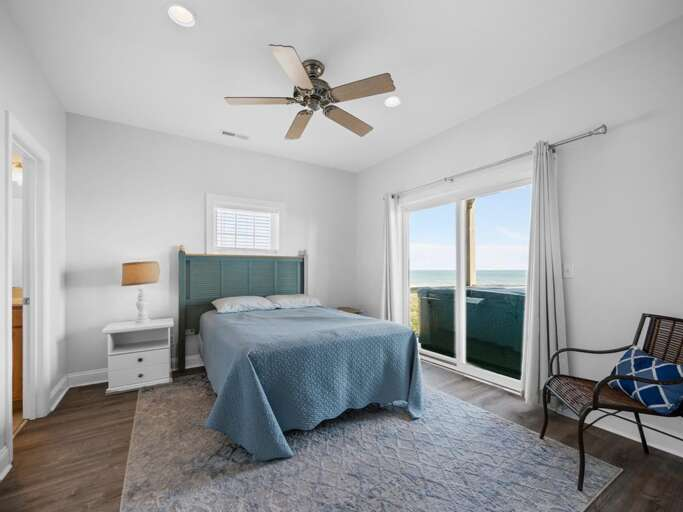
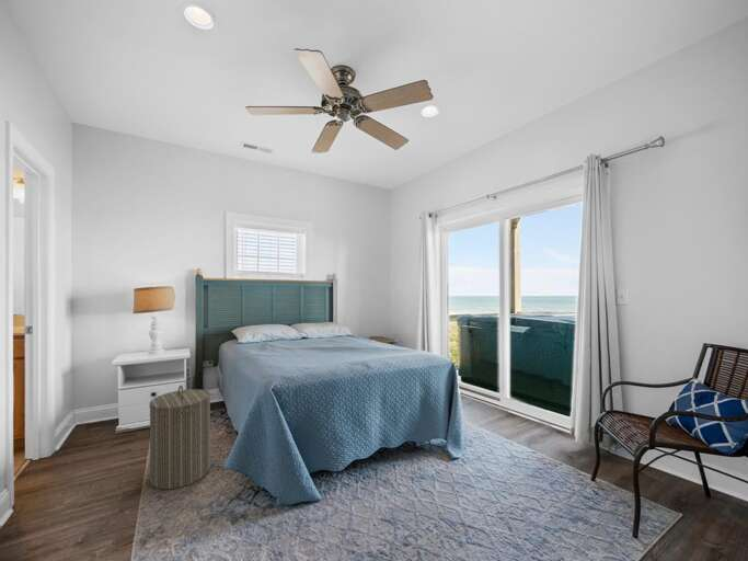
+ laundry hamper [148,385,211,491]
